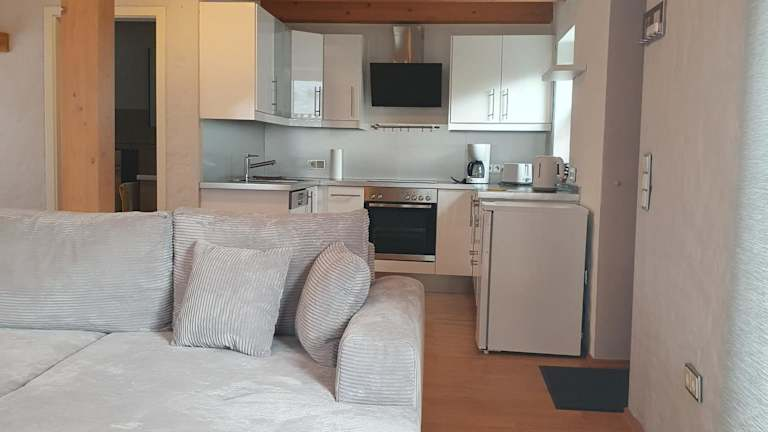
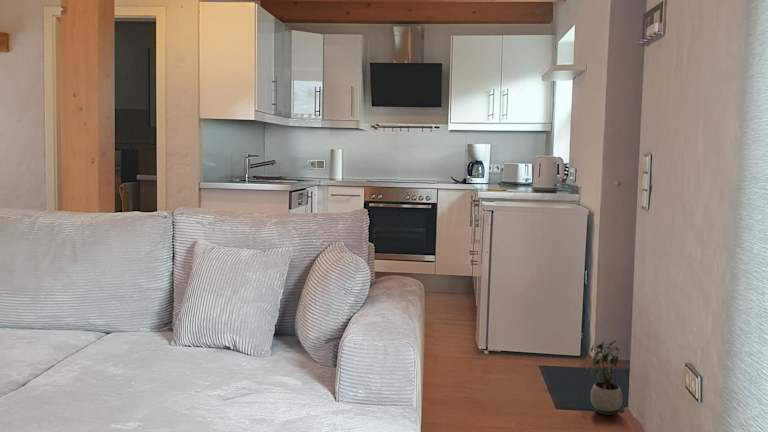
+ potted plant [584,337,623,416]
